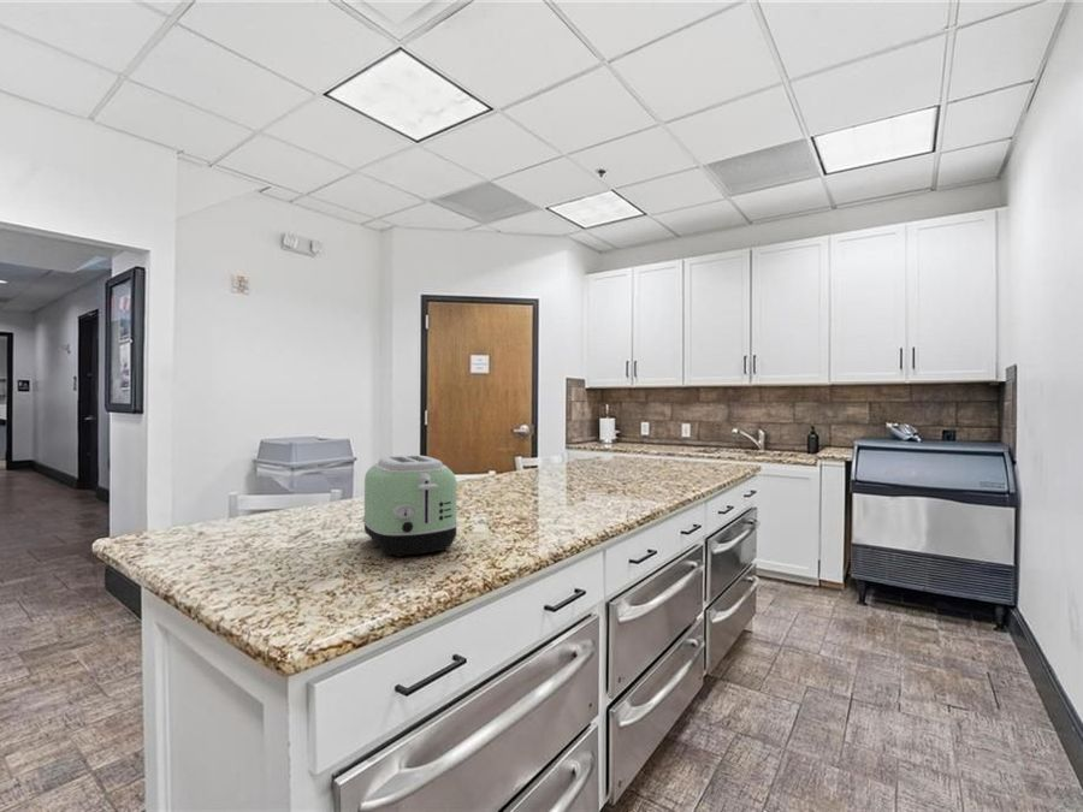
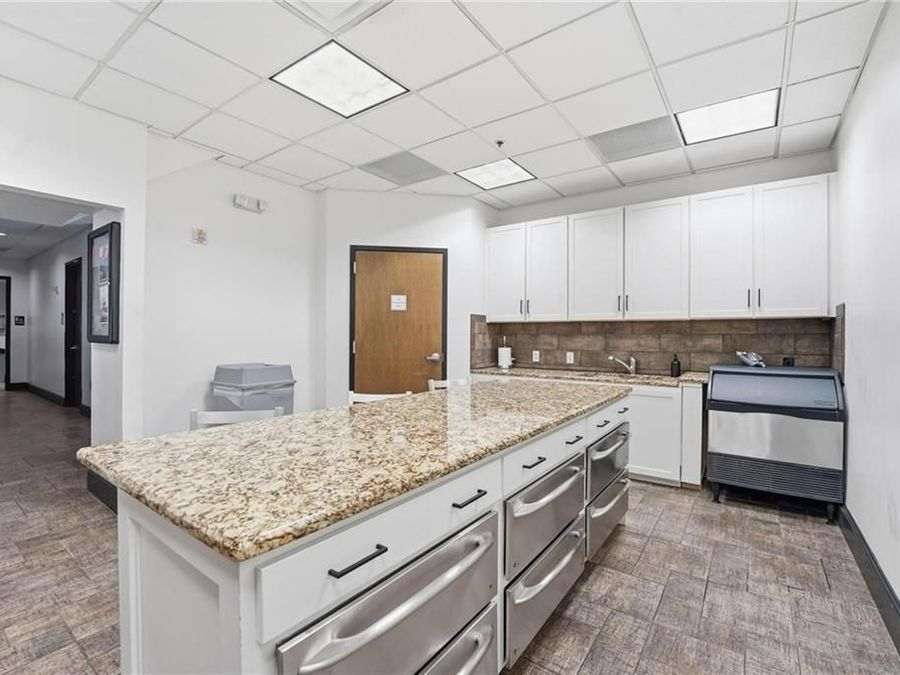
- toaster [361,455,460,558]
